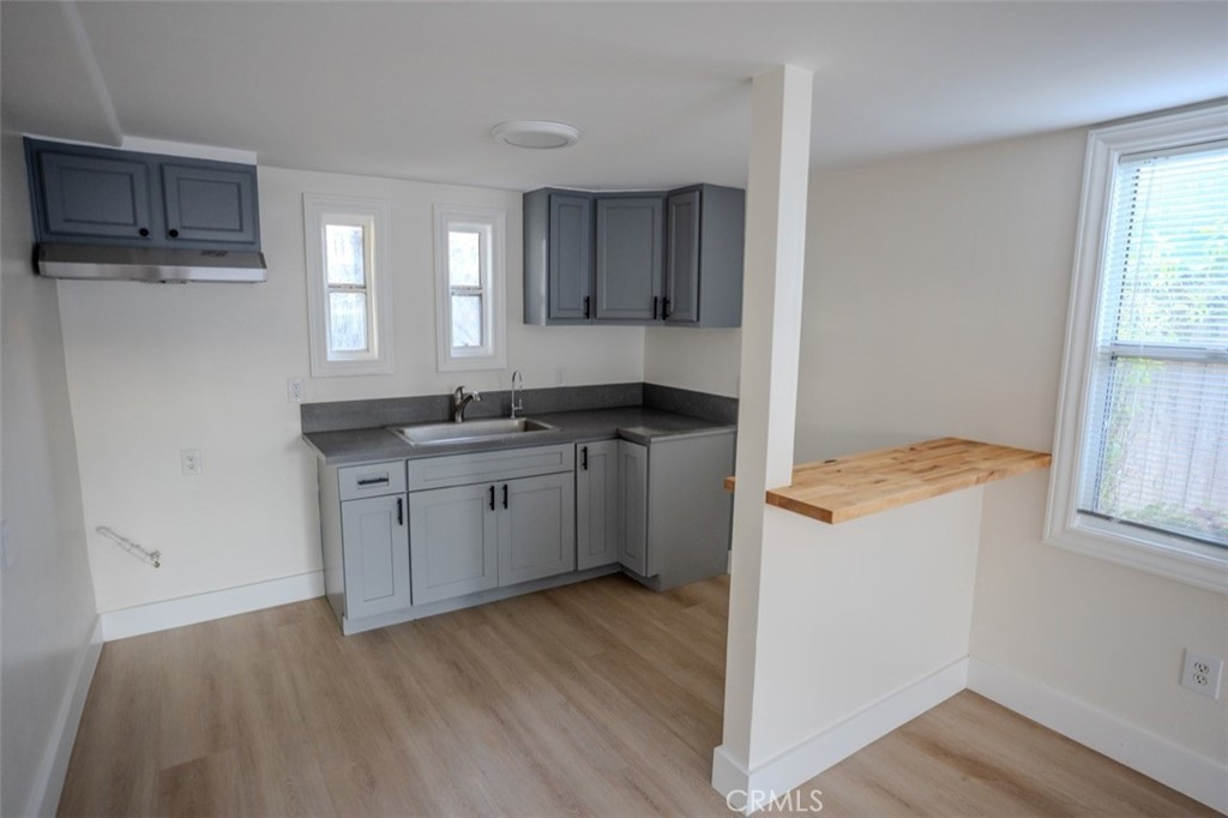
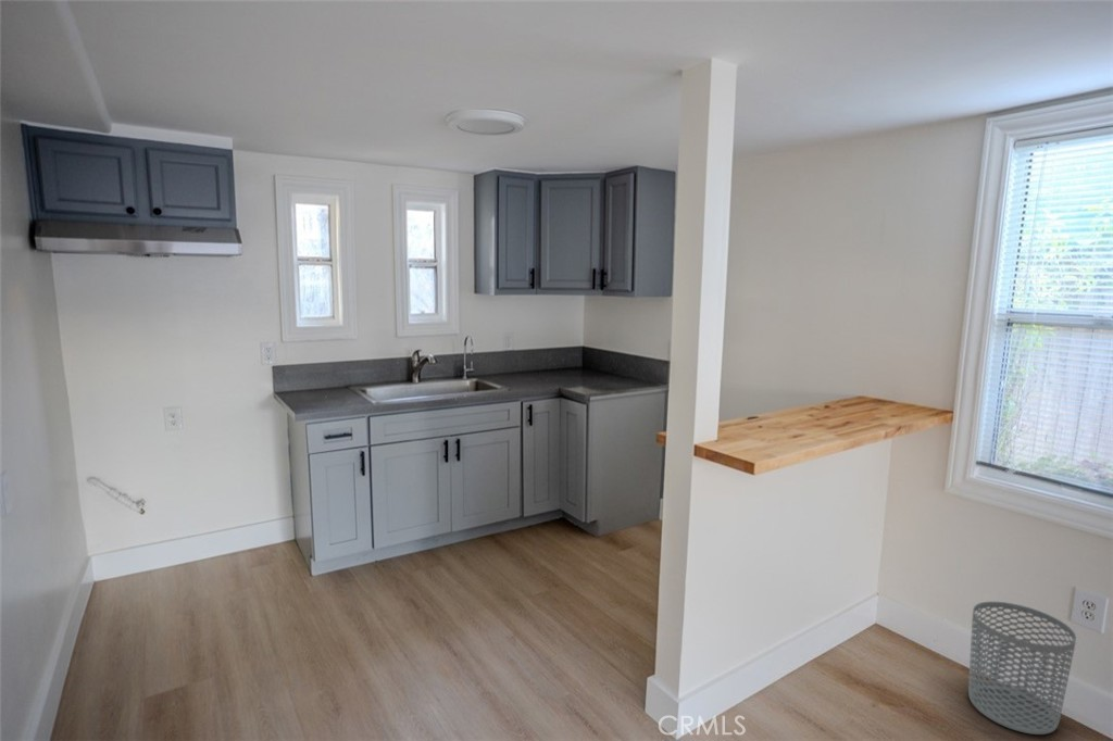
+ waste bin [967,601,1077,736]
